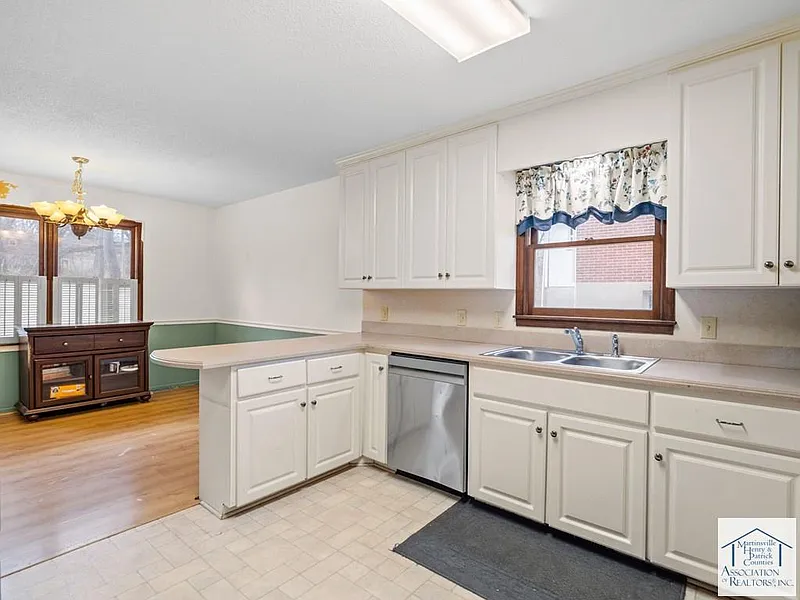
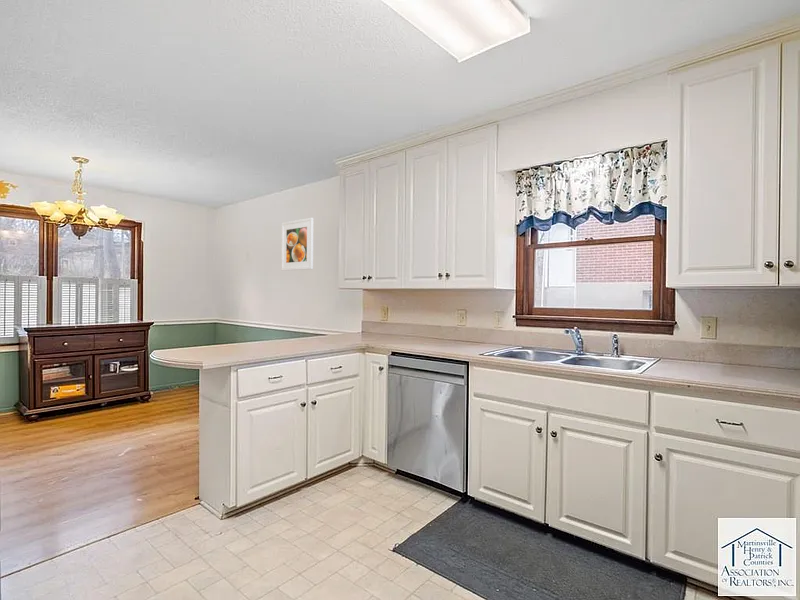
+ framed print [280,217,314,272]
